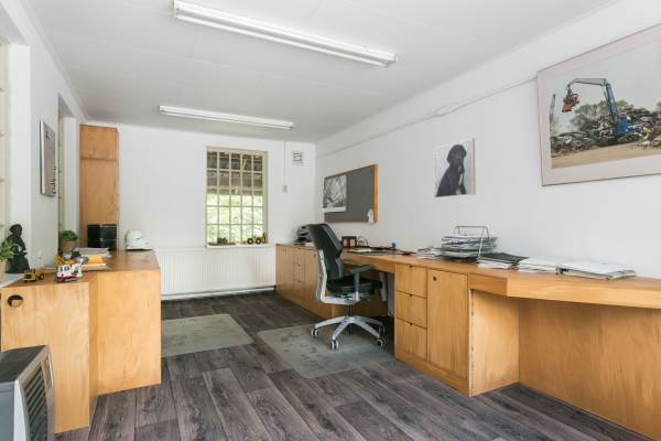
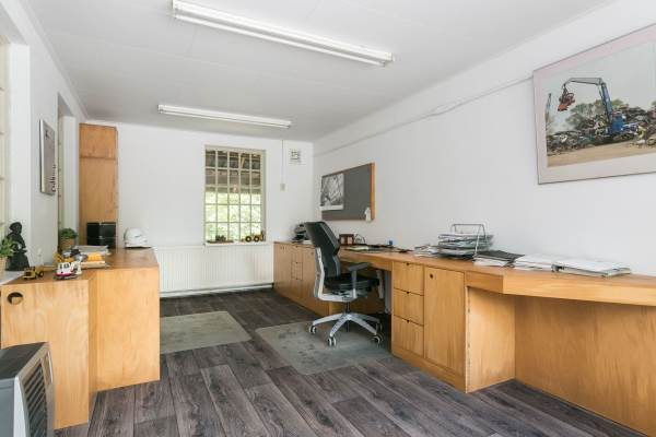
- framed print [432,137,477,200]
